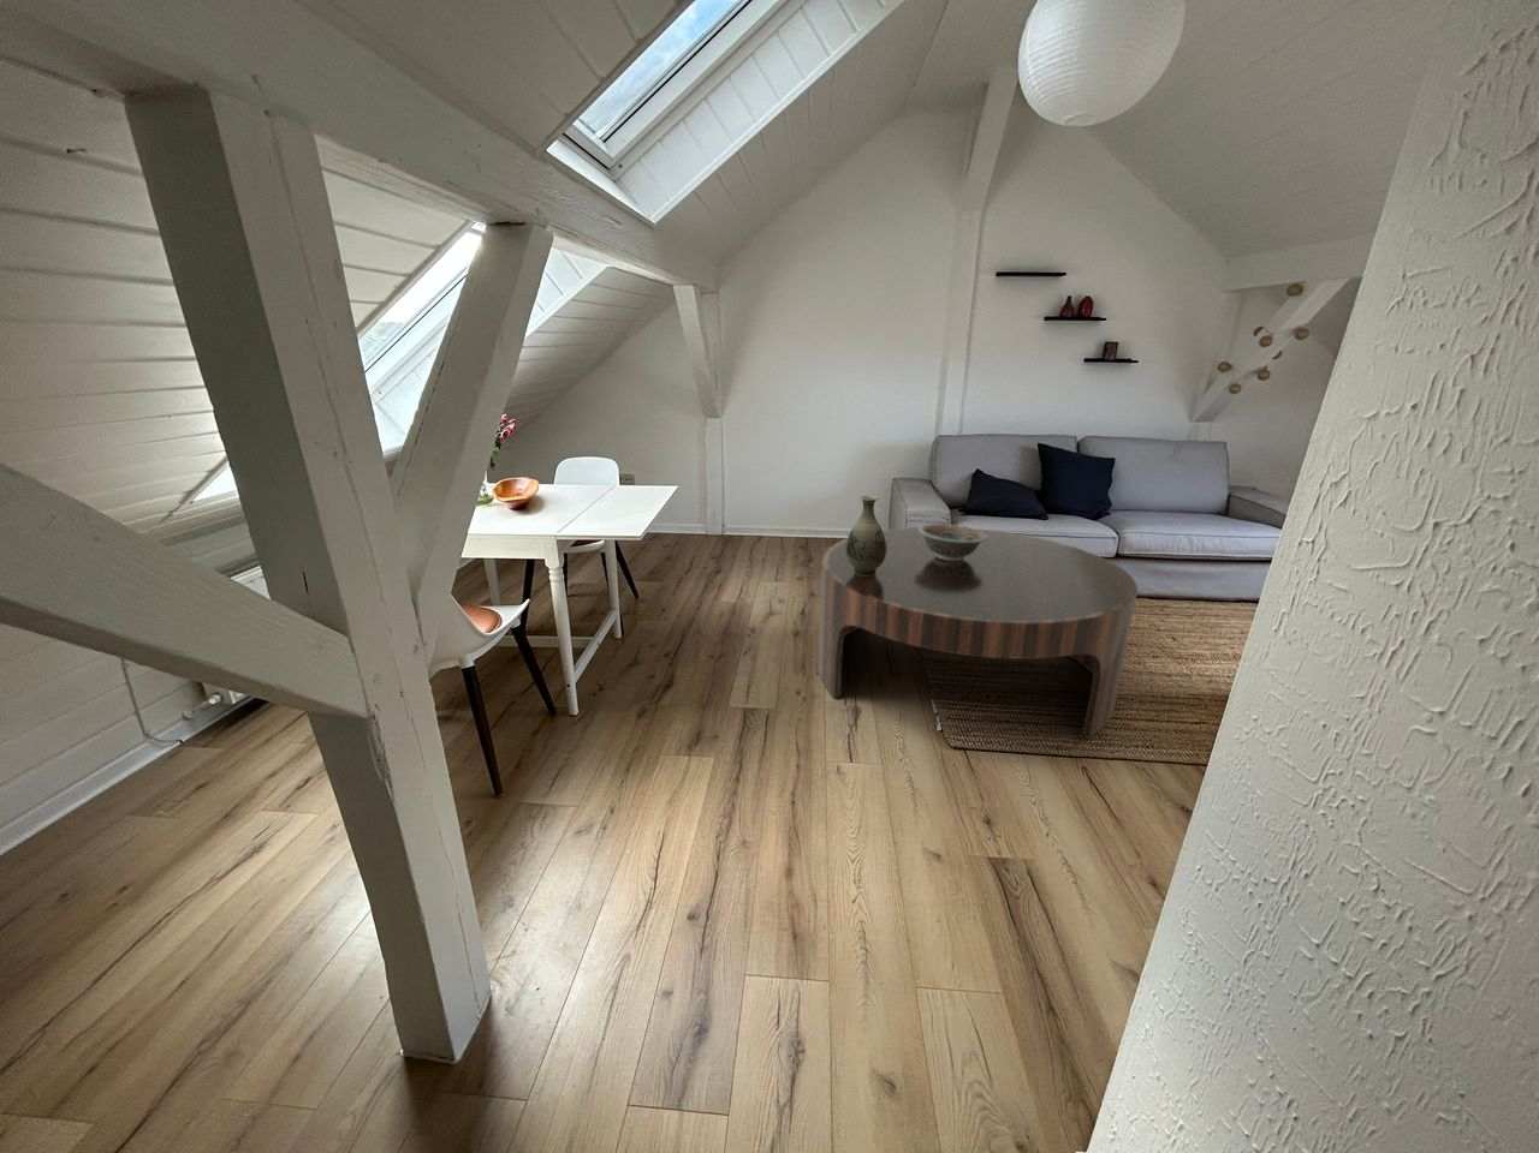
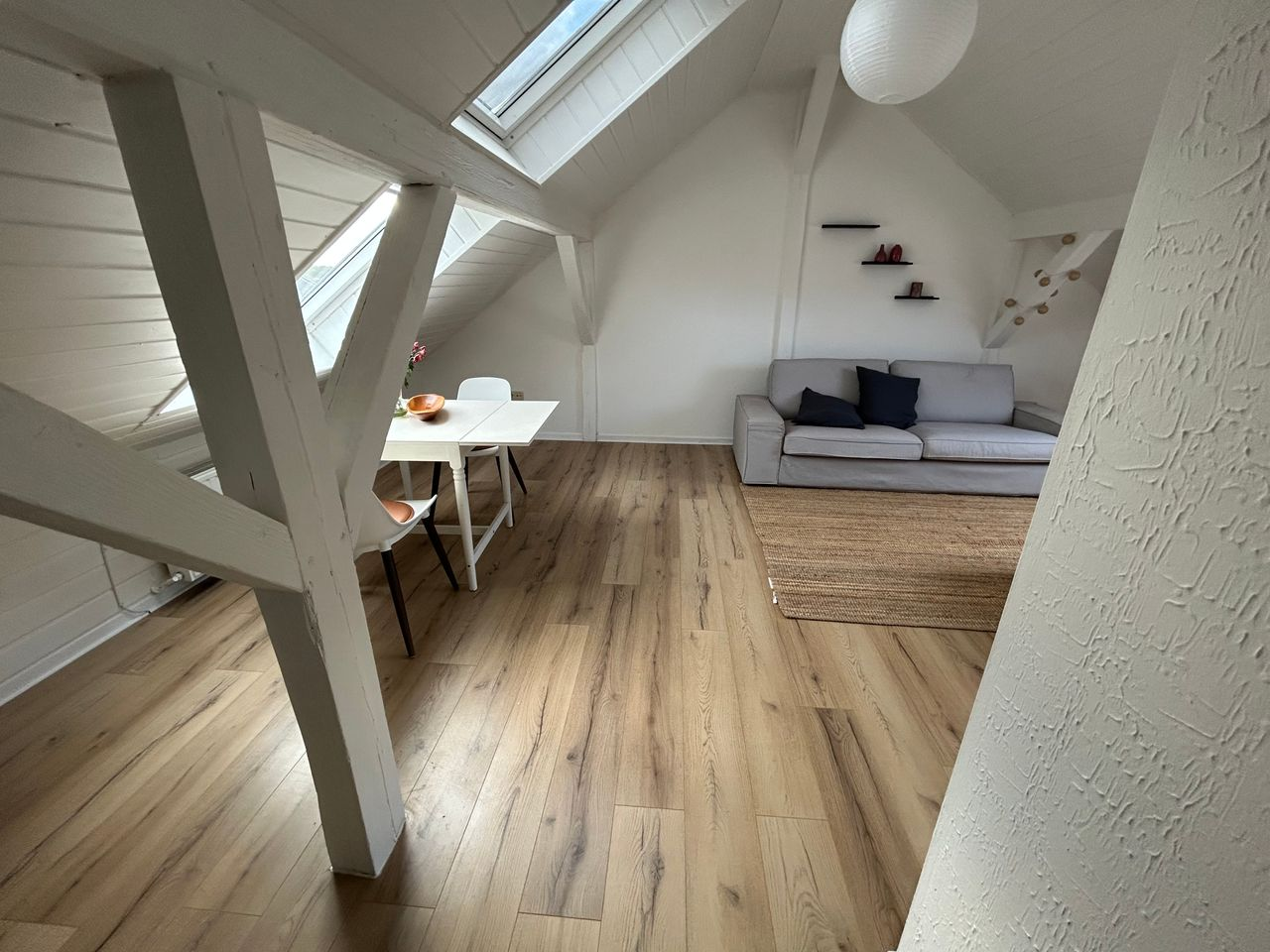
- vase [846,495,886,575]
- coffee table [818,526,1139,739]
- decorative bowl [919,522,989,561]
